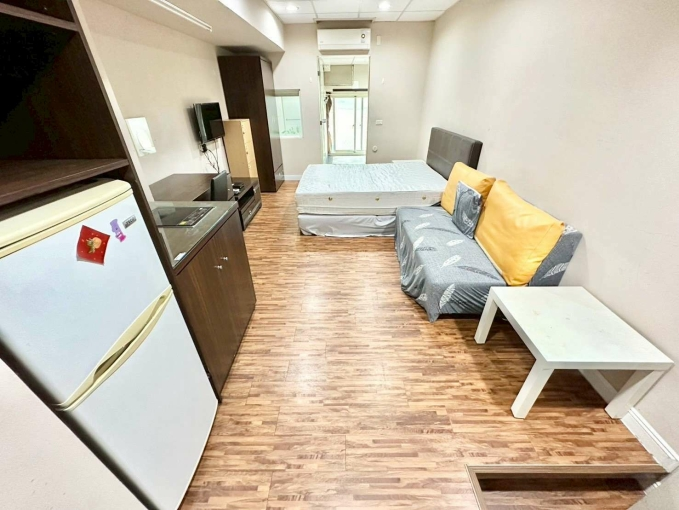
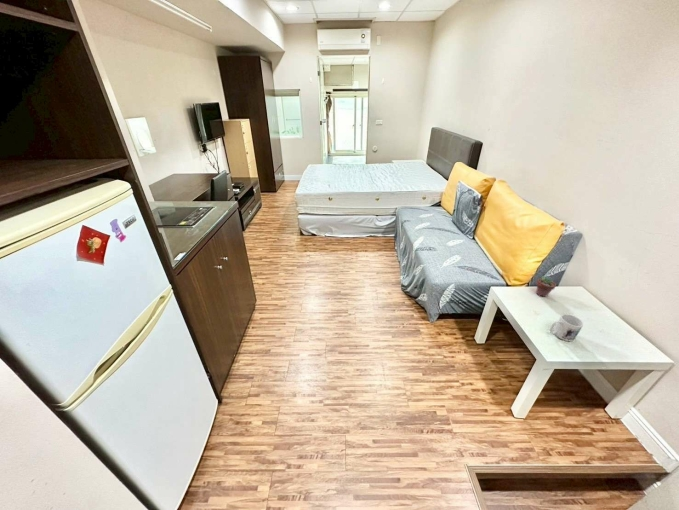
+ mug [549,313,584,342]
+ potted succulent [535,275,557,298]
